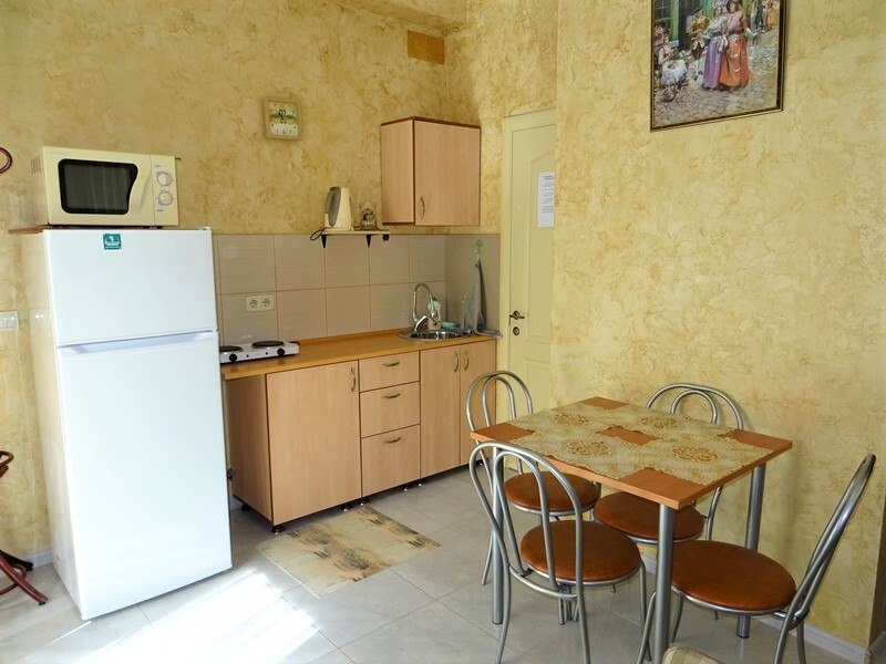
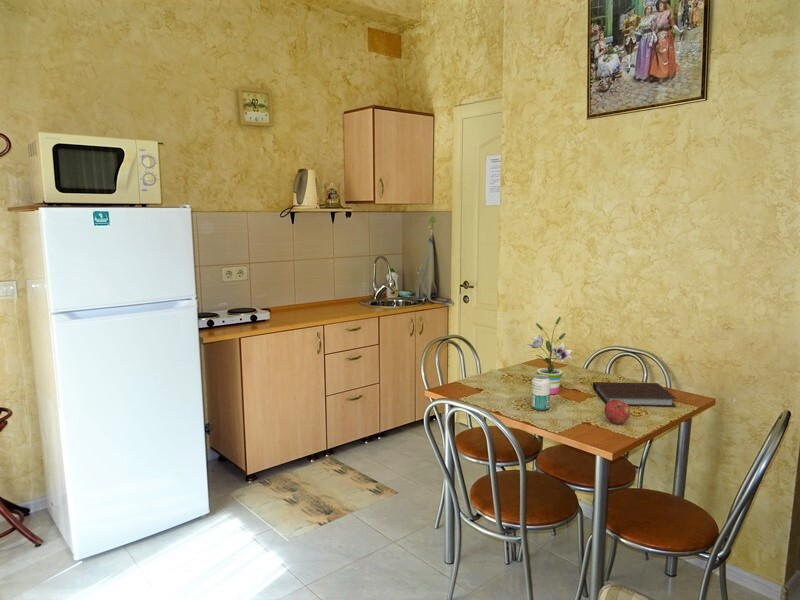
+ notebook [592,381,678,407]
+ potted plant [526,316,573,395]
+ apple [603,400,631,425]
+ beverage can [531,374,551,412]
